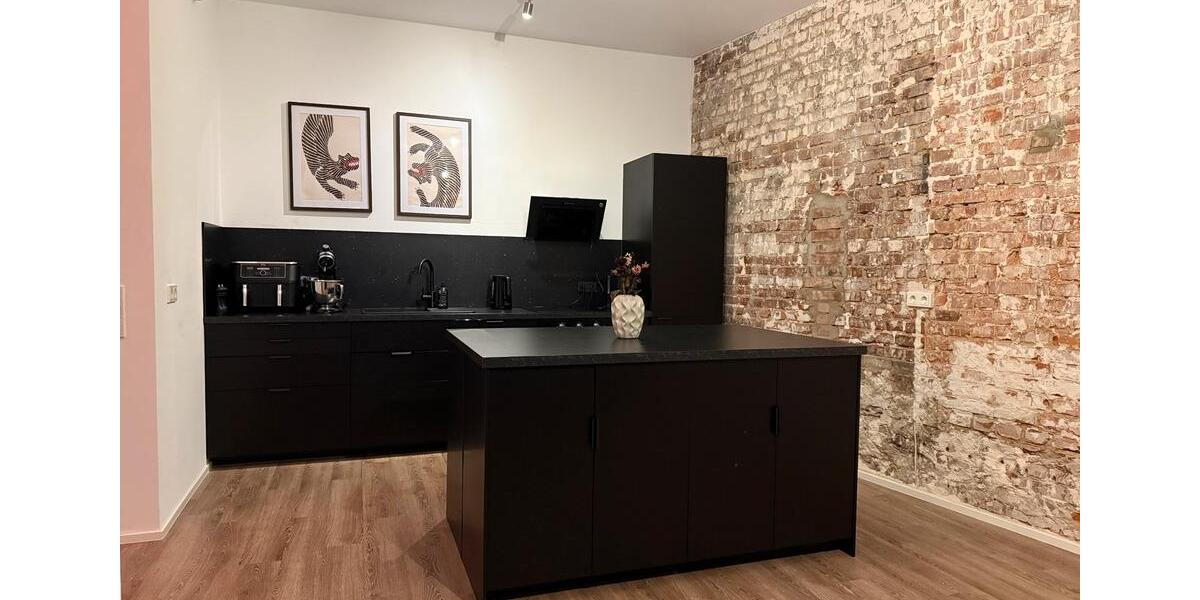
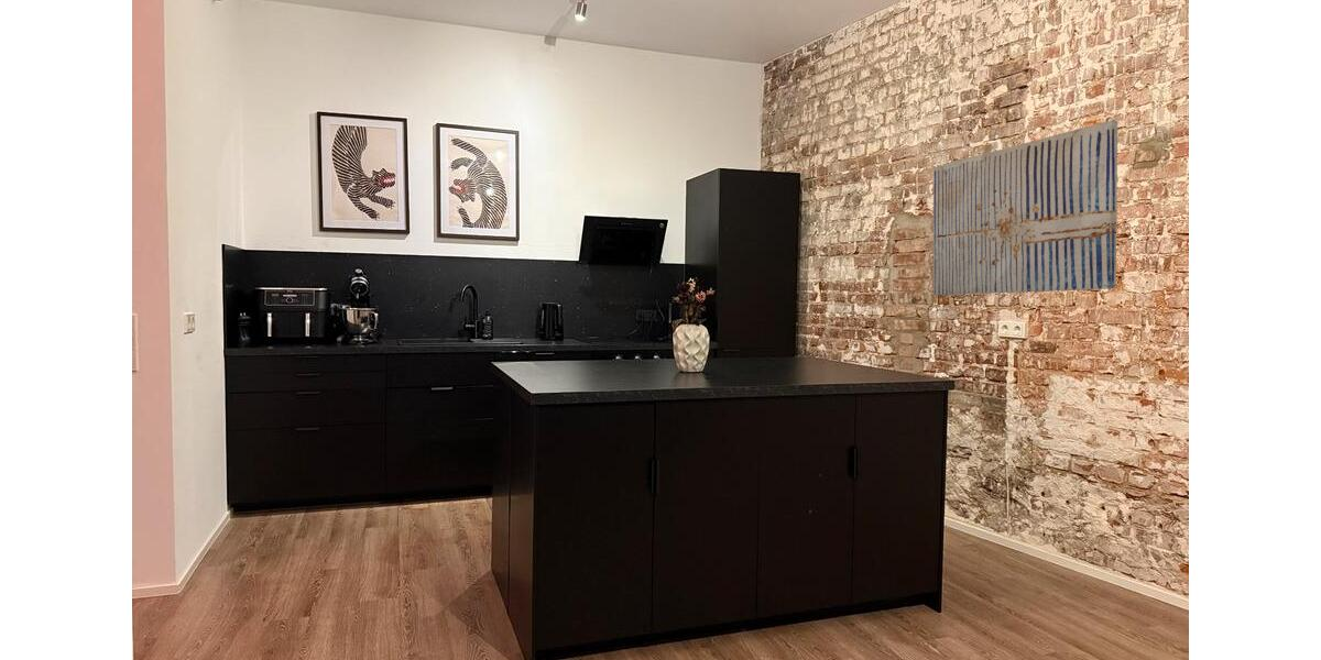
+ wall art [931,119,1118,296]
